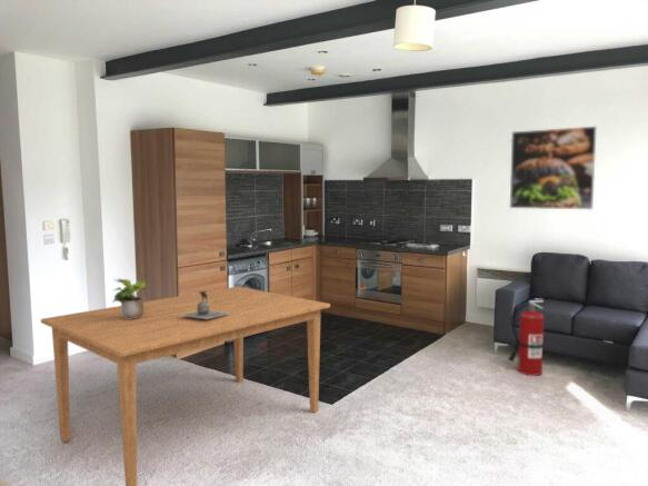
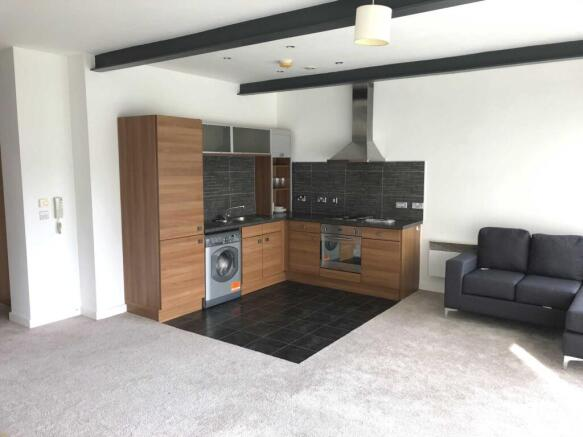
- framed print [509,126,598,210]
- decorative vase [180,290,228,319]
- fire extinguisher [507,299,546,377]
- potted plant [111,277,148,319]
- dining table [40,286,331,486]
